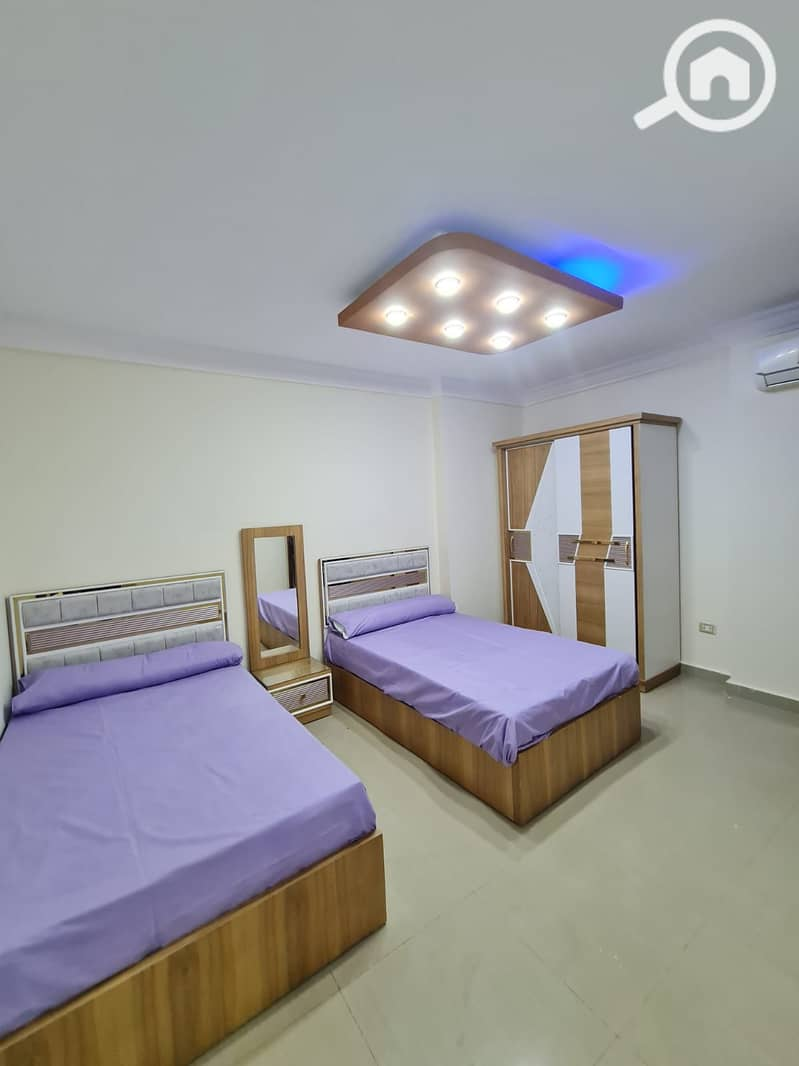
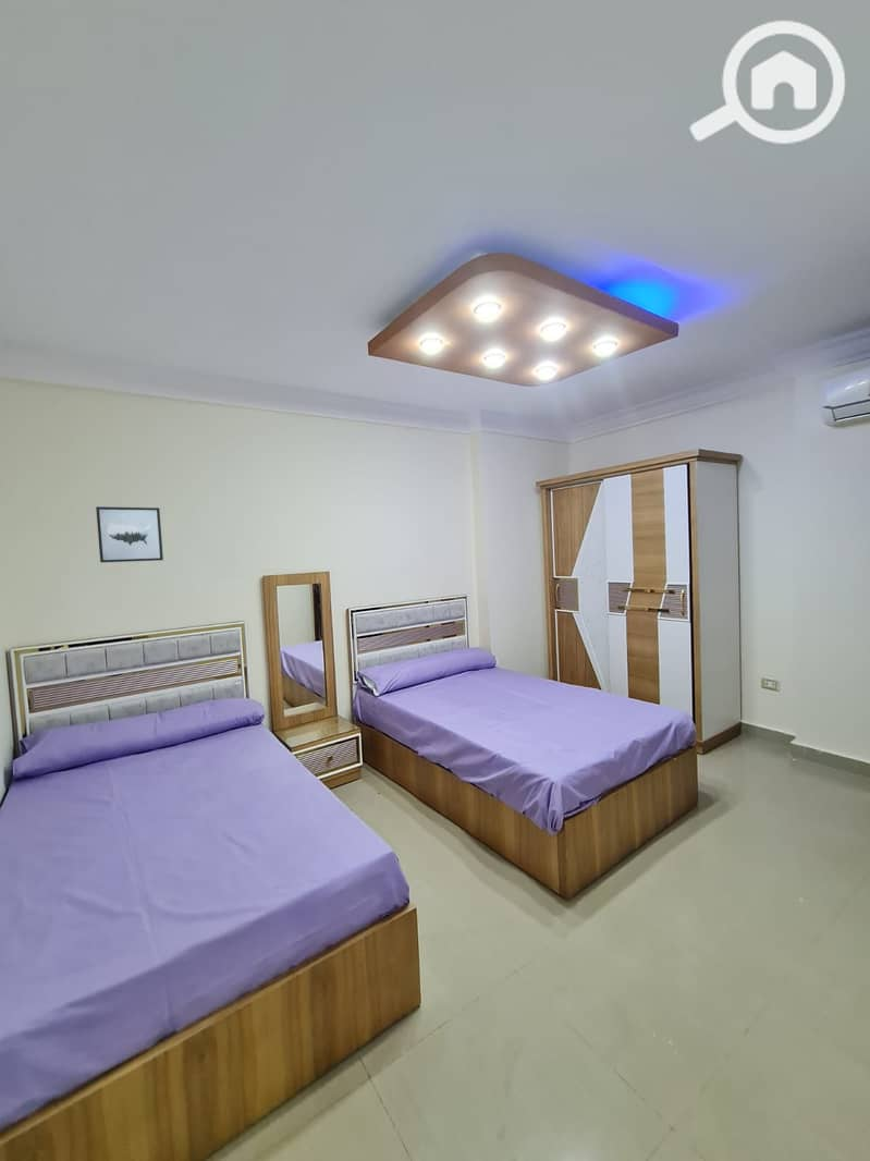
+ wall art [95,505,164,564]
